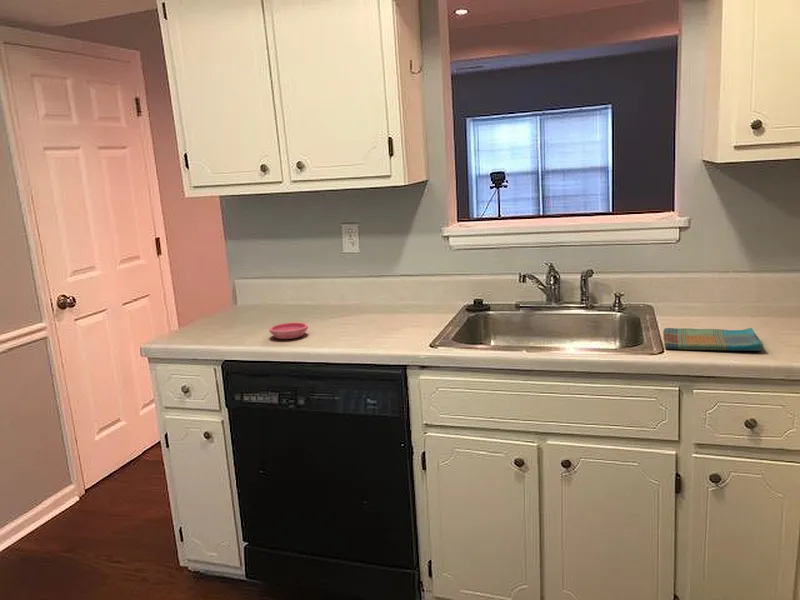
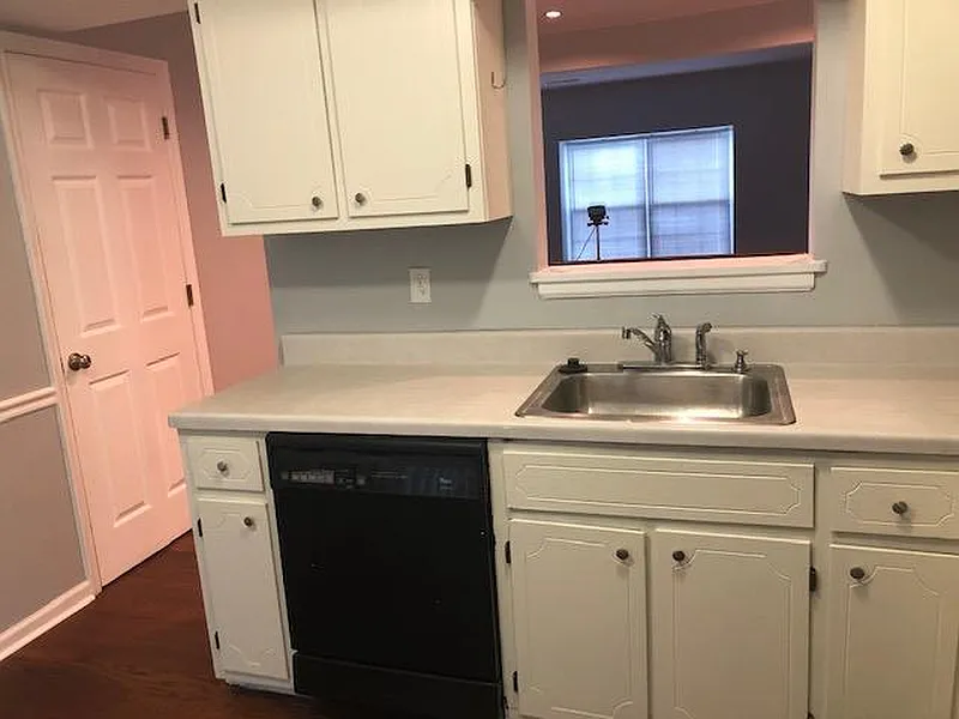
- saucer [268,321,309,340]
- dish towel [662,327,764,352]
